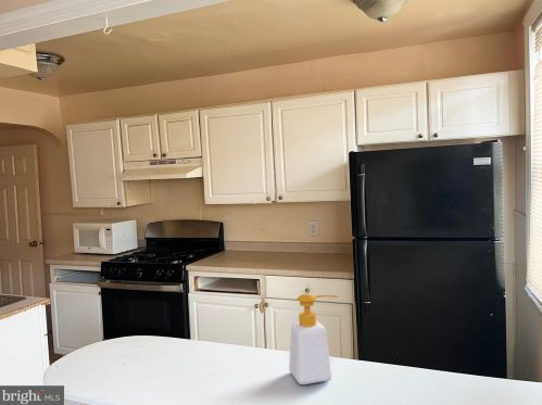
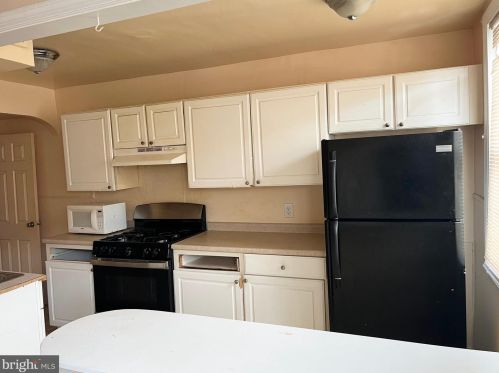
- soap bottle [288,293,340,385]
